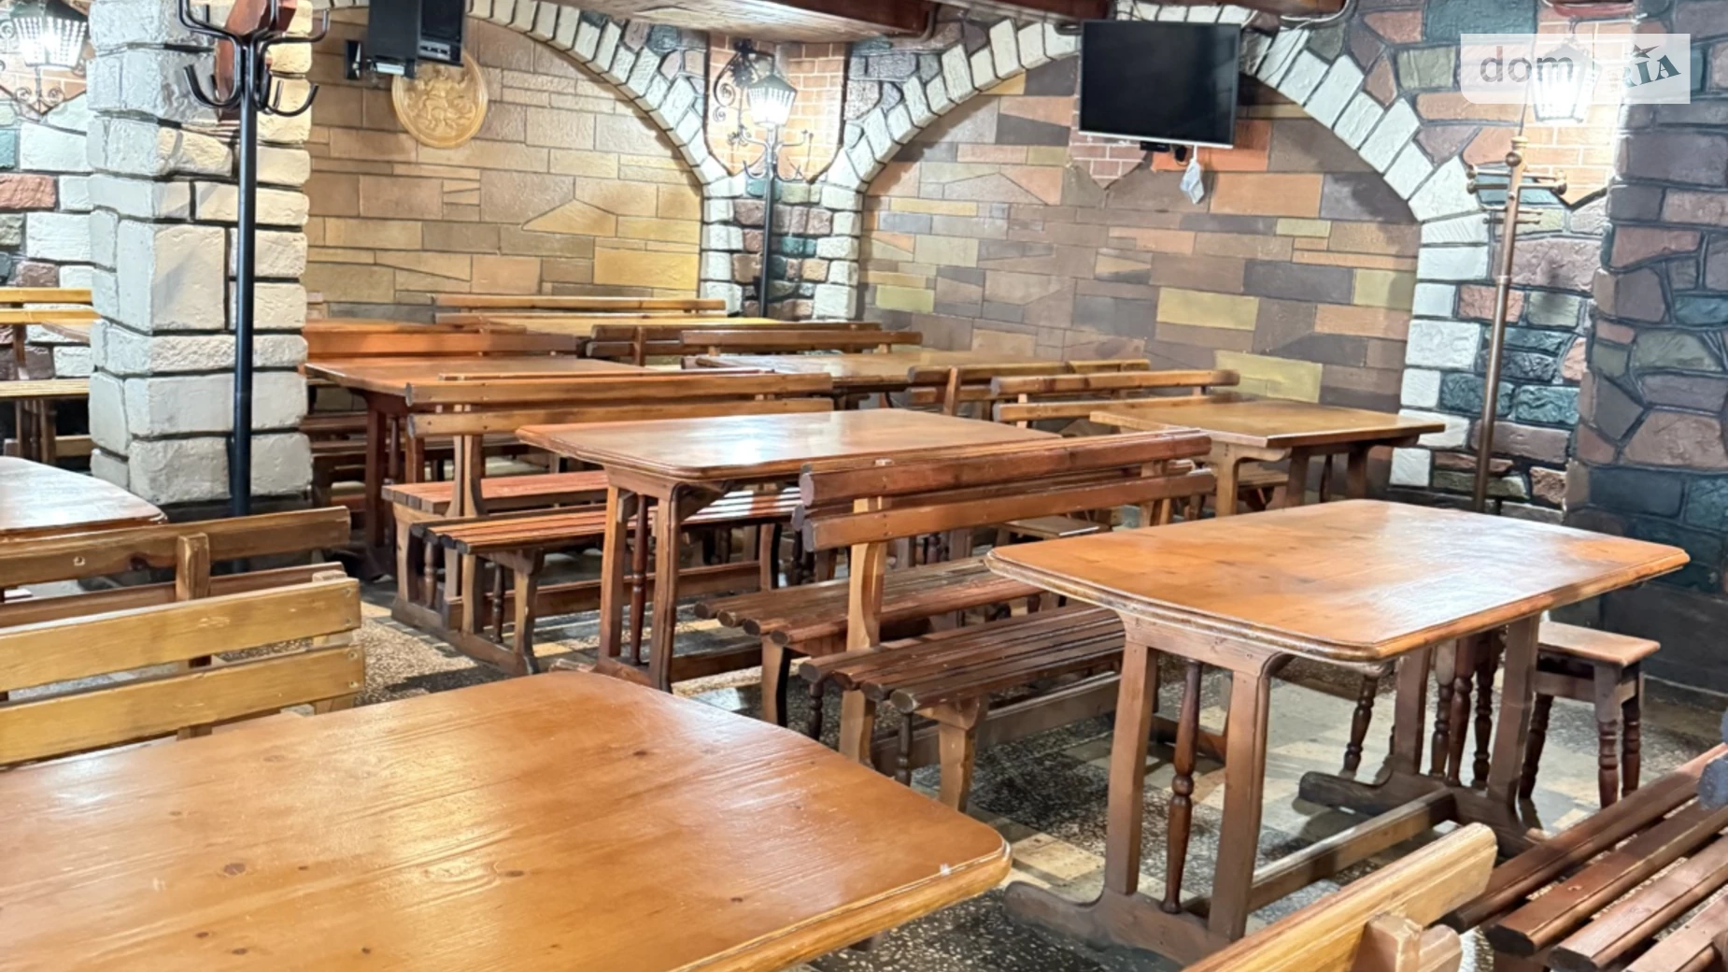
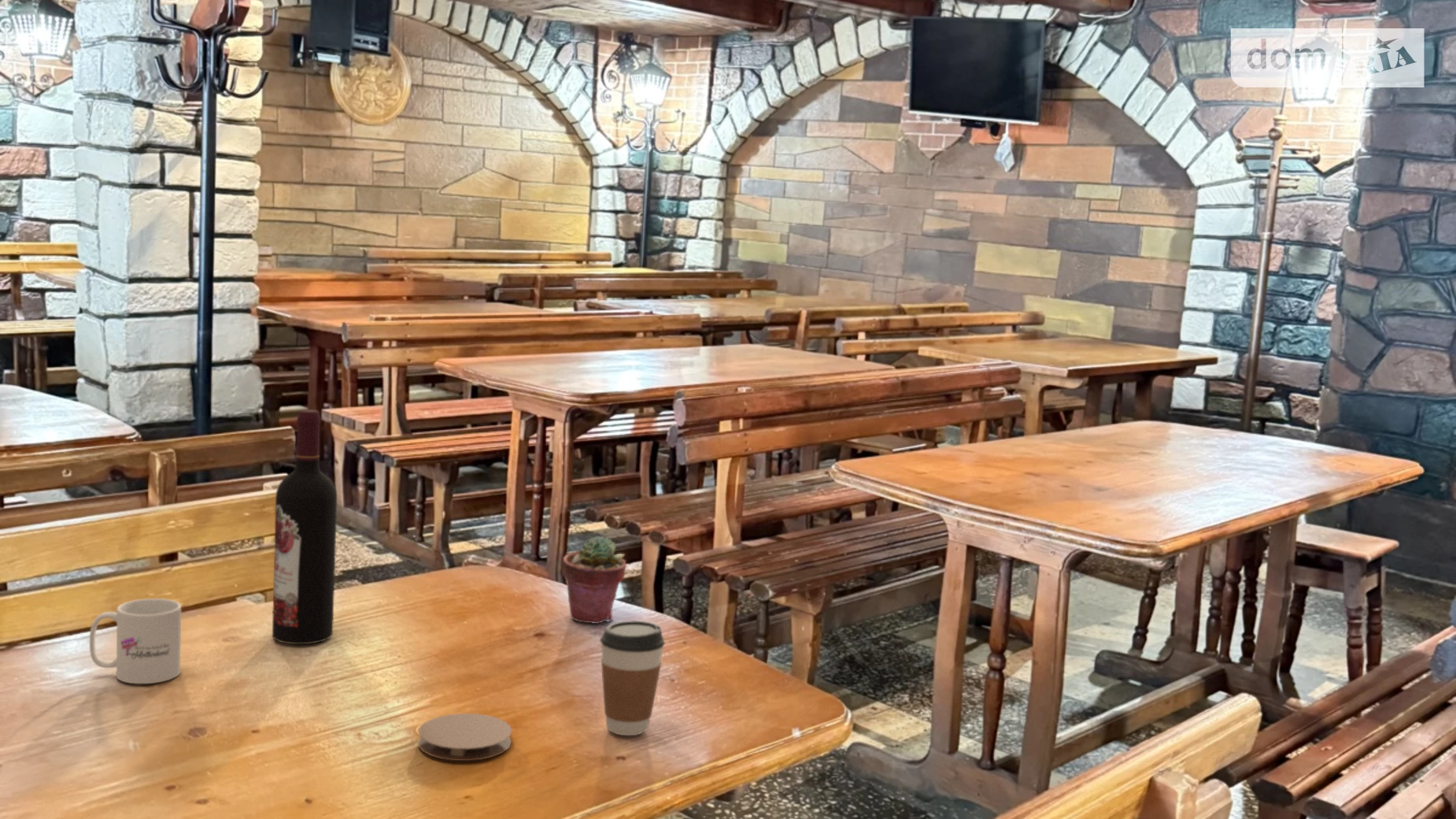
+ coaster [417,713,512,762]
+ coffee cup [600,620,666,736]
+ potted succulent [561,535,627,624]
+ wine bottle [272,409,338,645]
+ mug [89,598,182,684]
